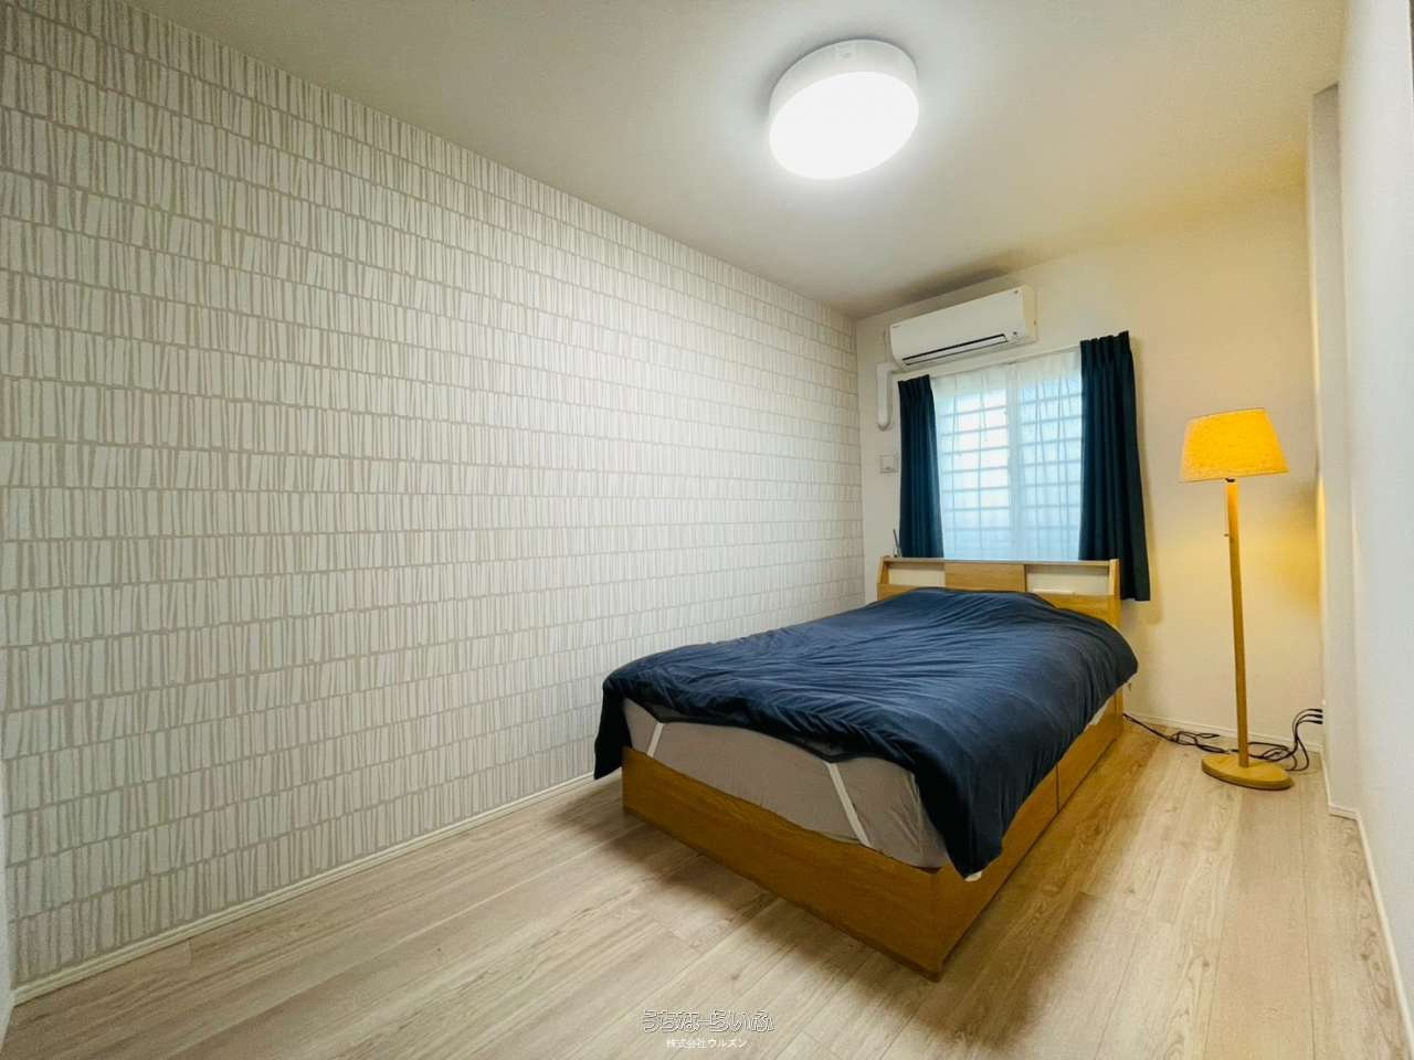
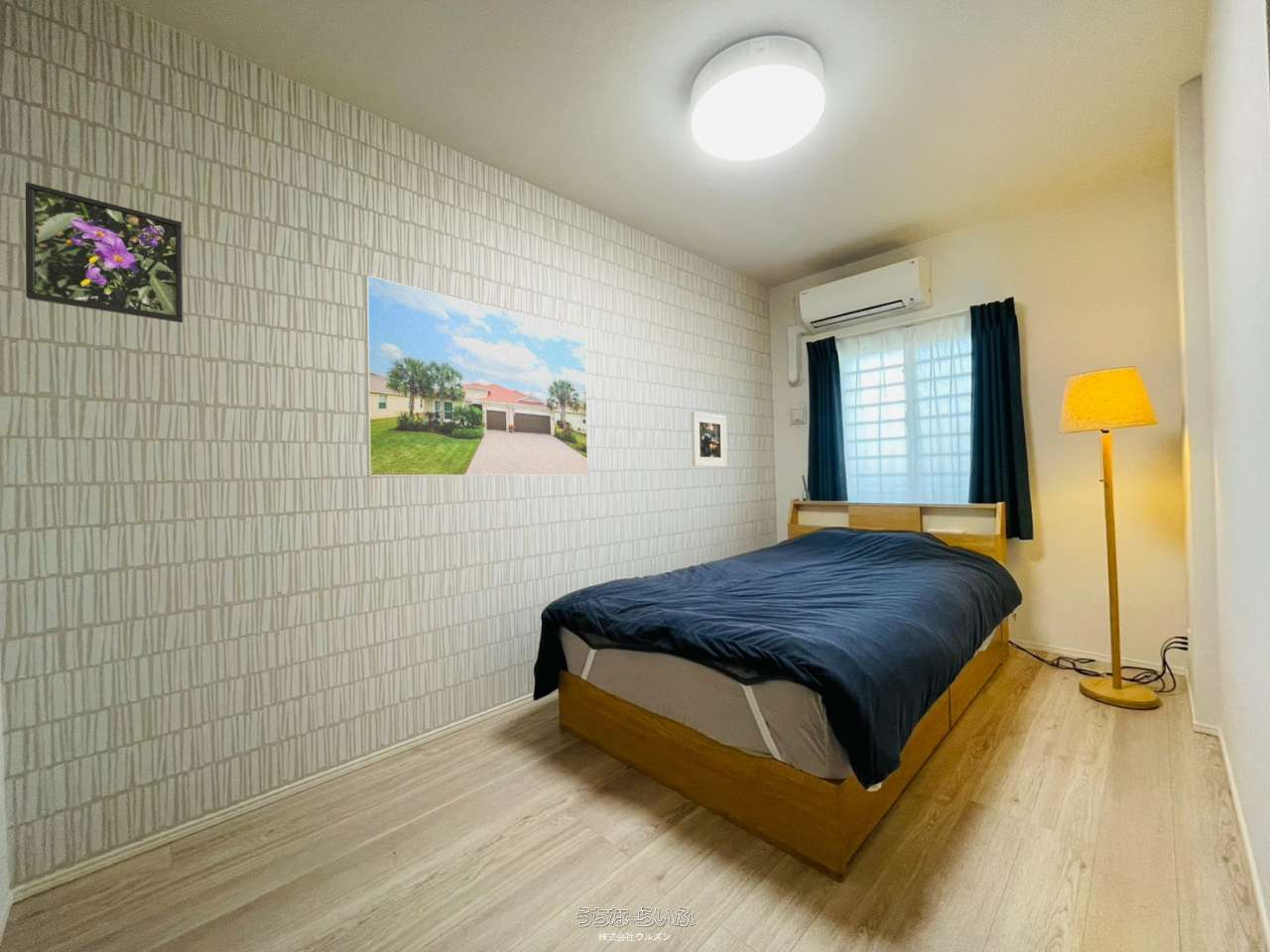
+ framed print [364,275,589,477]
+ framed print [25,181,184,323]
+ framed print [691,411,728,468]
